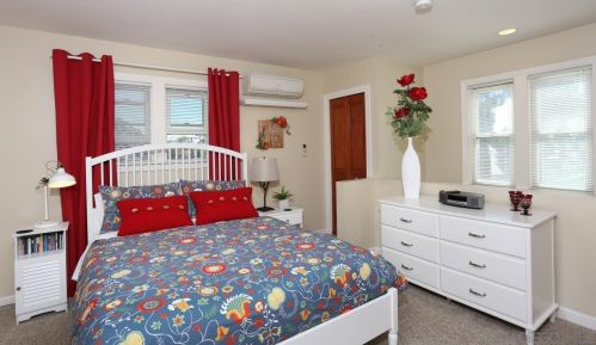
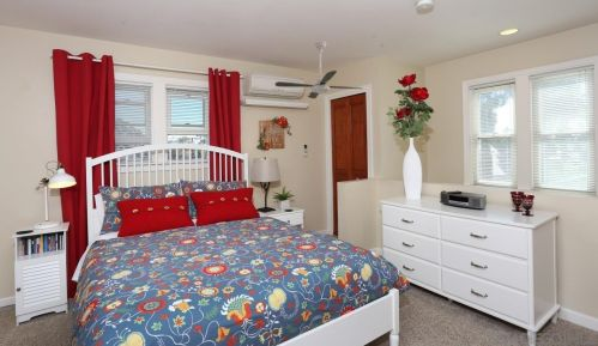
+ ceiling fan [274,40,362,99]
